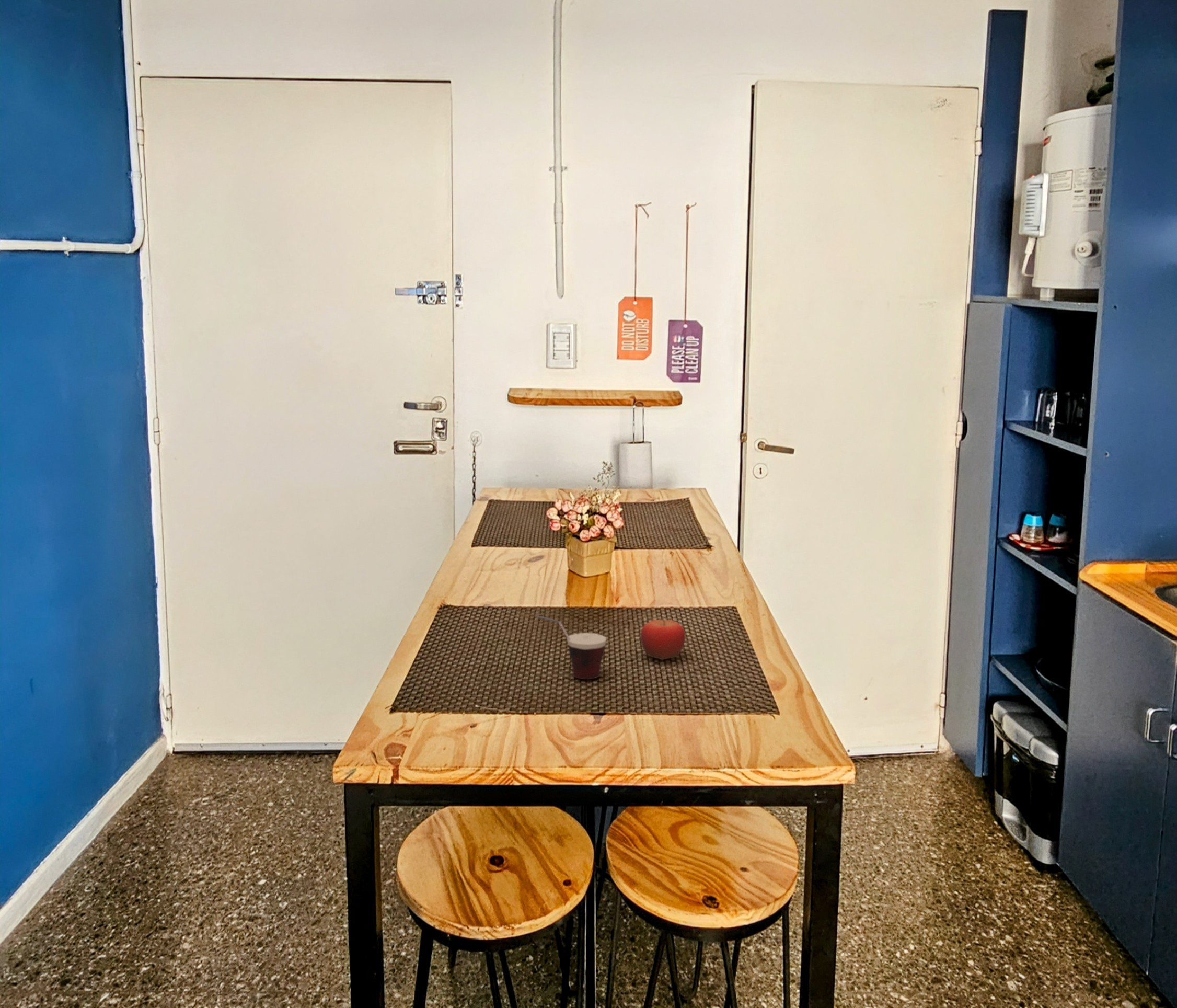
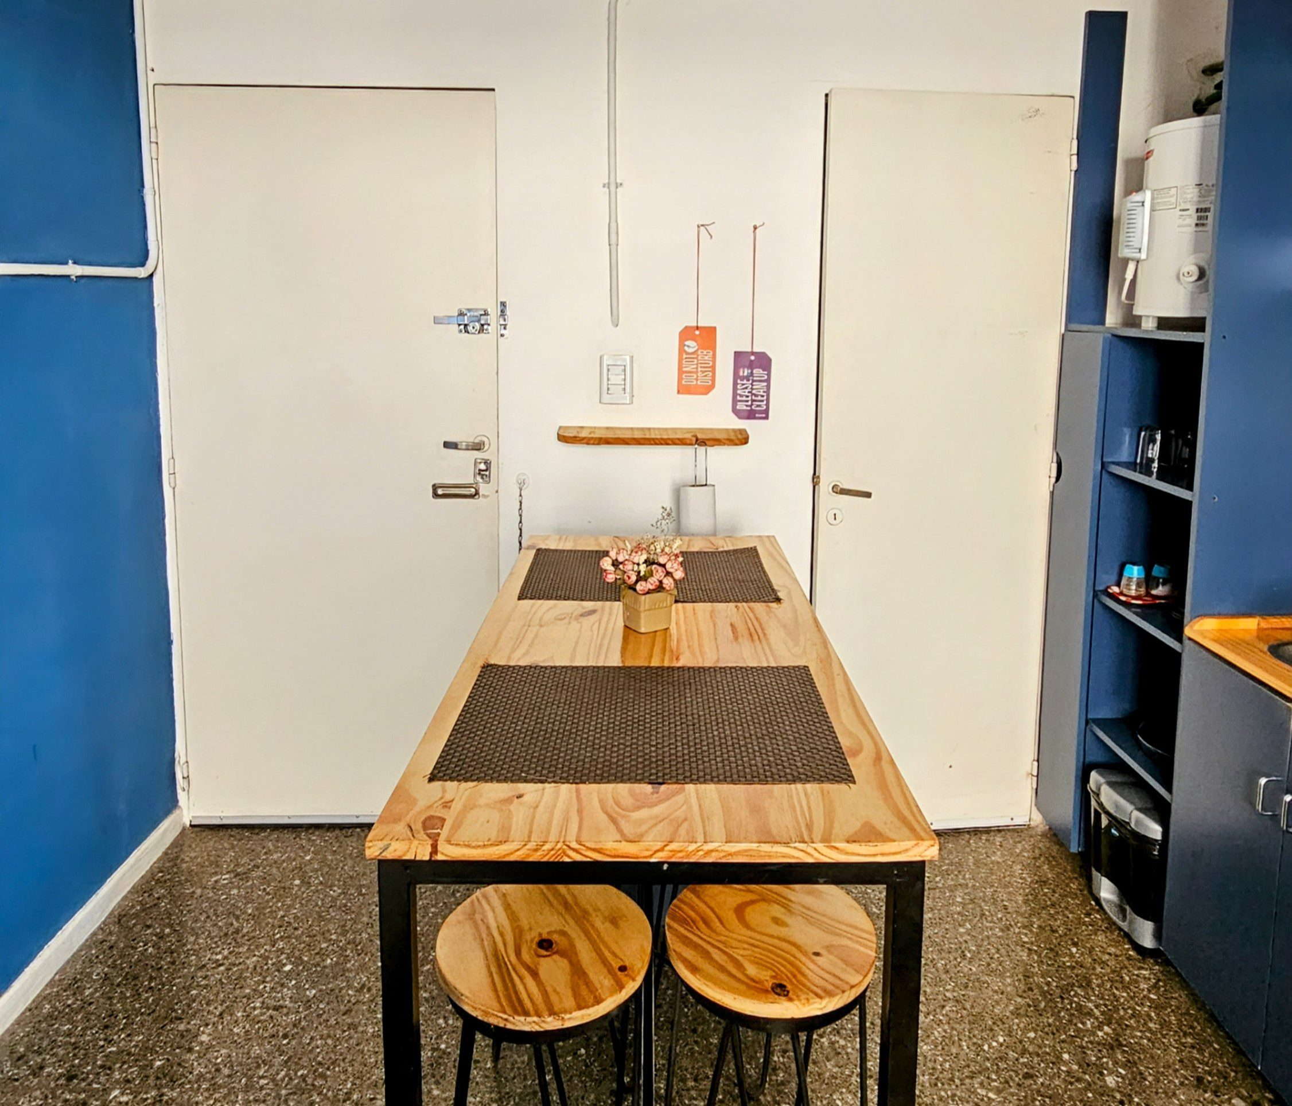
- fruit [640,614,686,660]
- cup [535,615,607,680]
